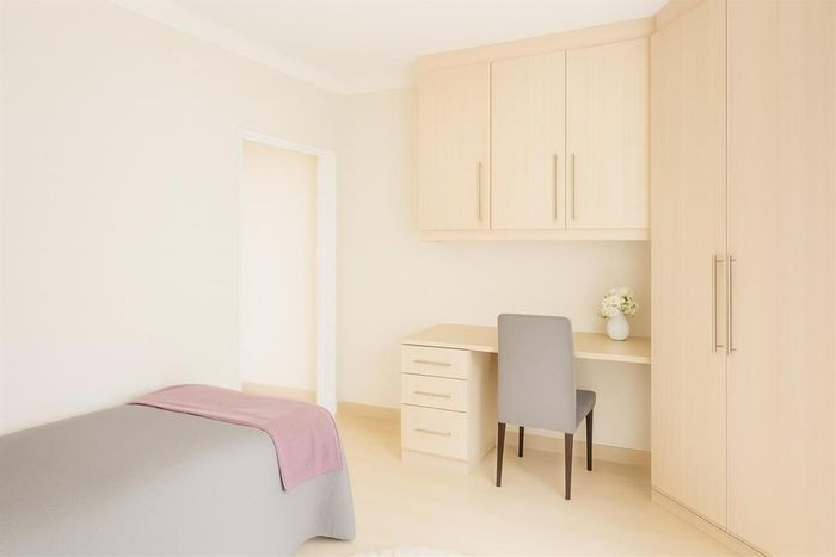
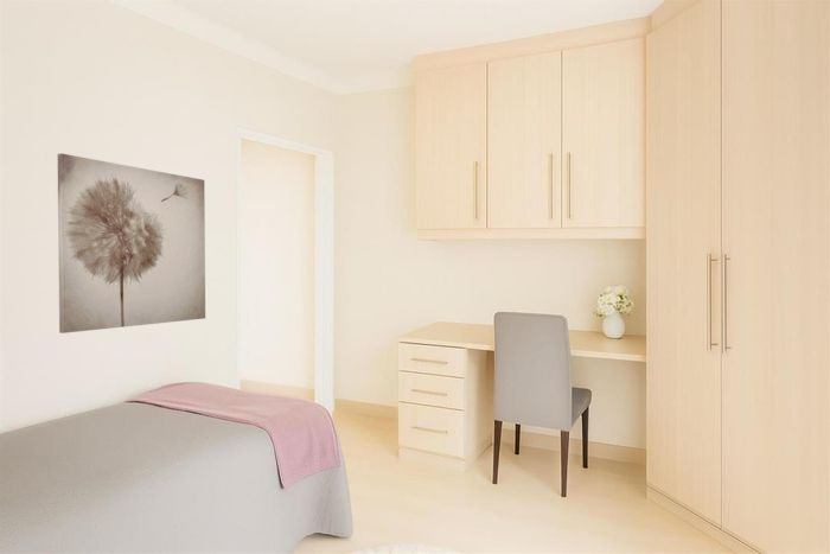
+ wall art [57,152,206,335]
